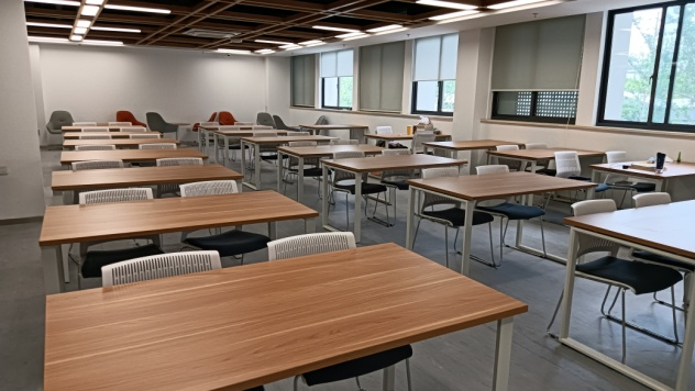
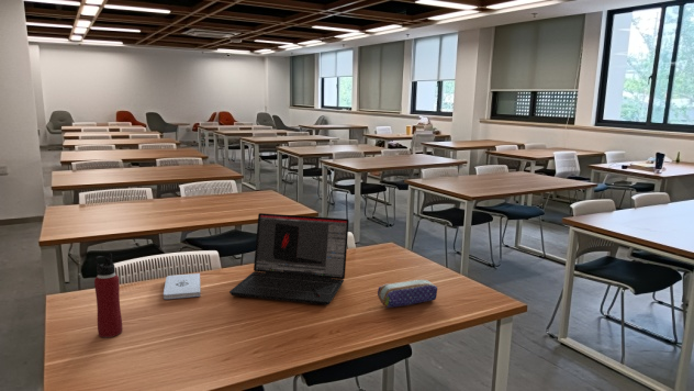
+ laptop [228,212,350,306]
+ pencil case [377,279,438,309]
+ notepad [163,272,201,300]
+ water bottle [93,253,123,338]
